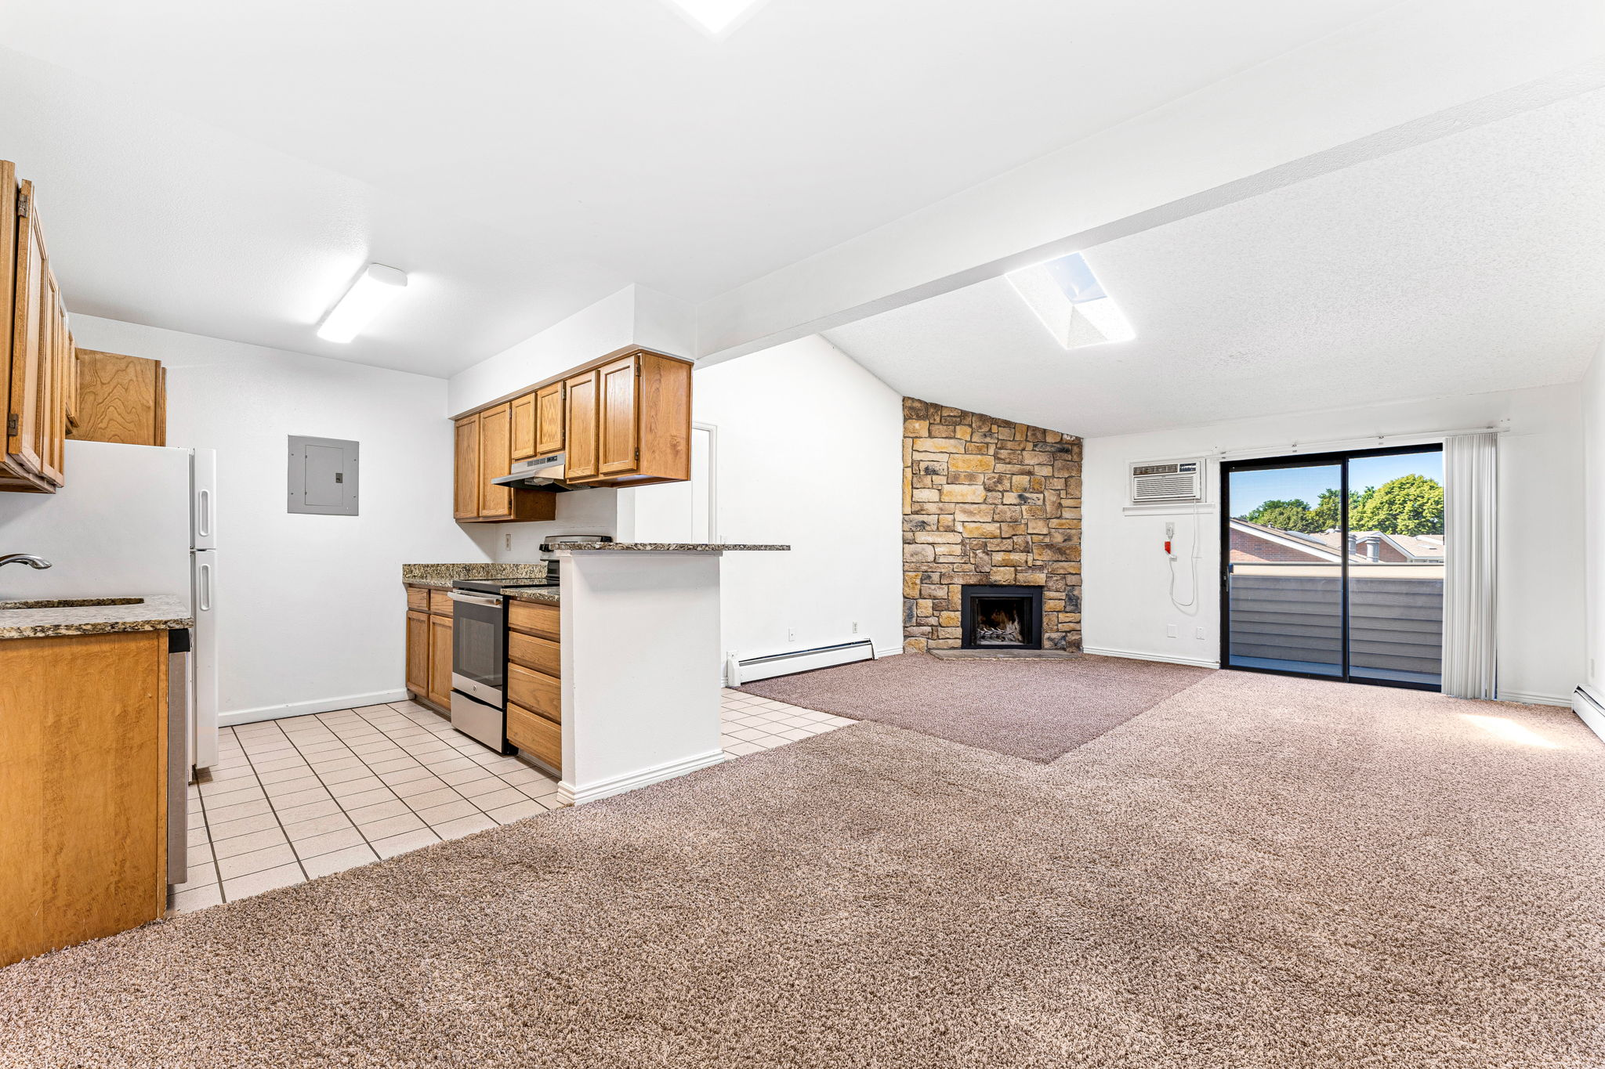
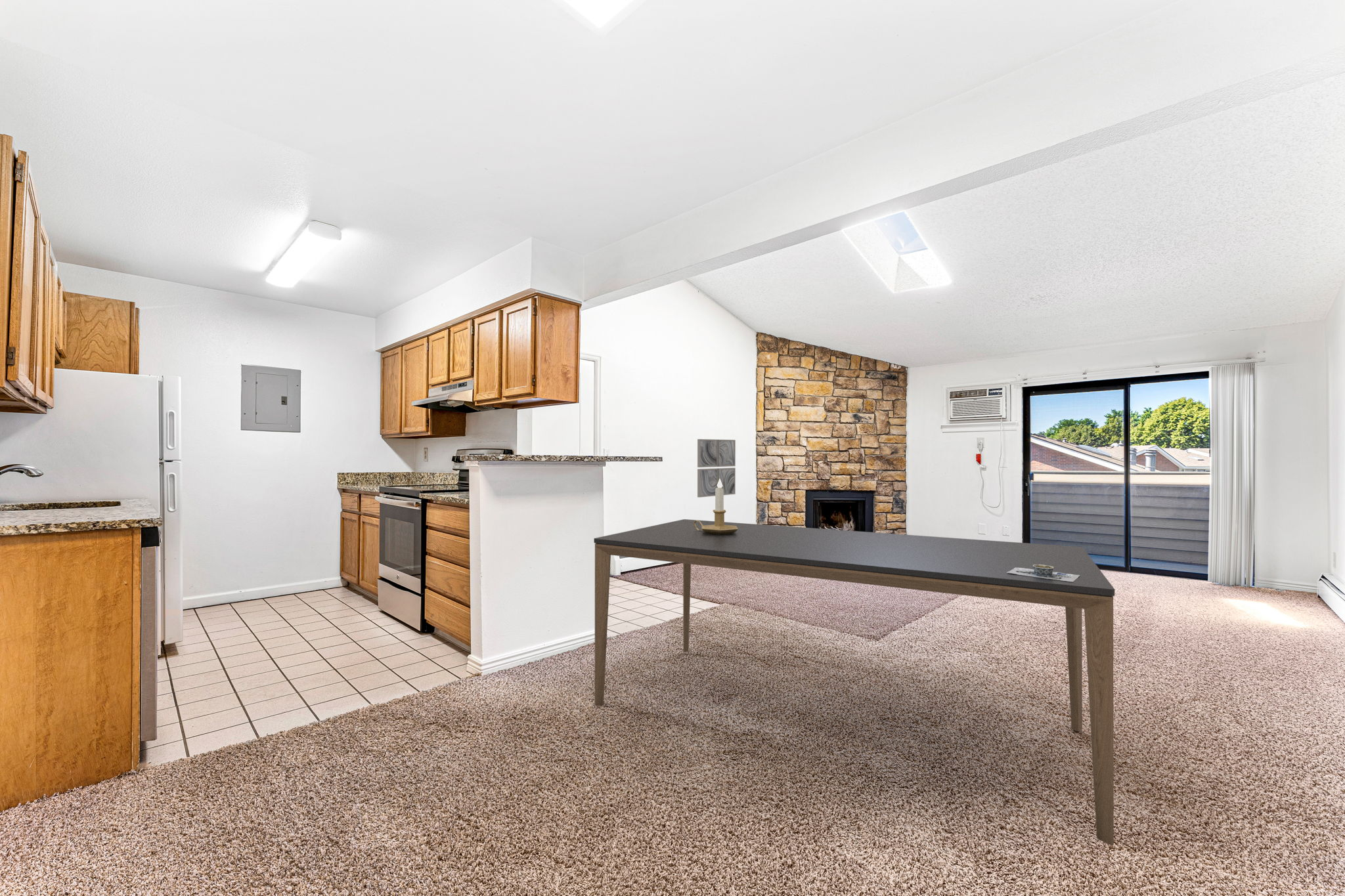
+ candlestick [694,479,738,534]
+ dining table [593,519,1115,846]
+ decorative bowl [1007,565,1080,582]
+ wall art [697,438,736,498]
